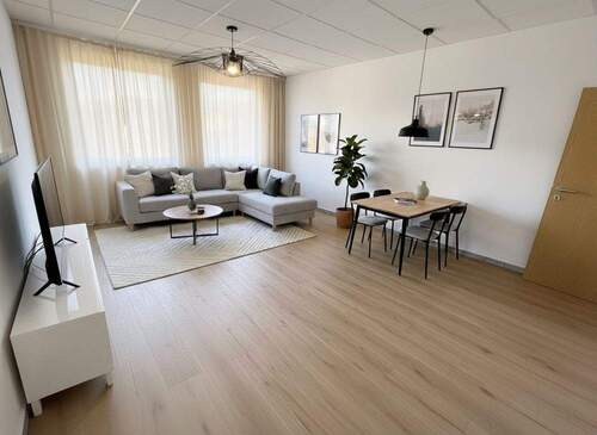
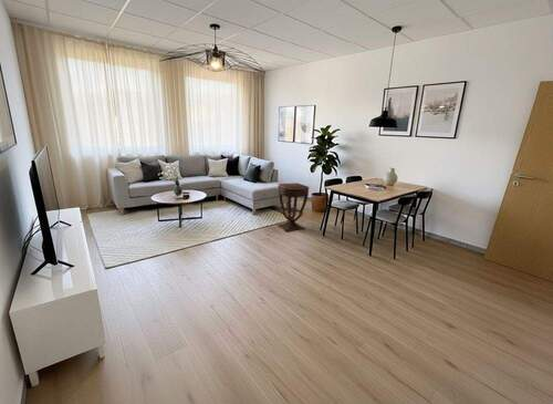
+ side table [276,182,310,232]
